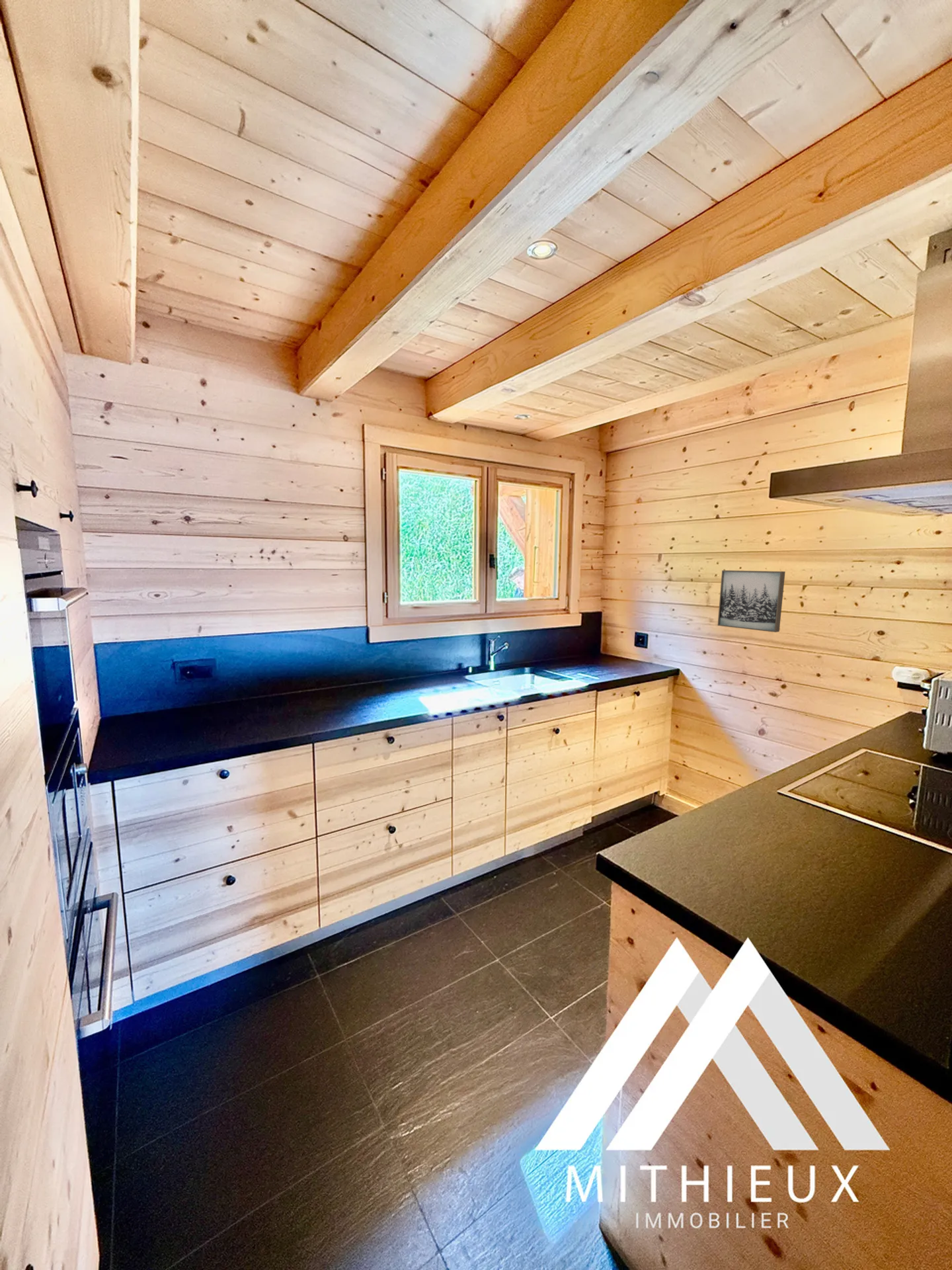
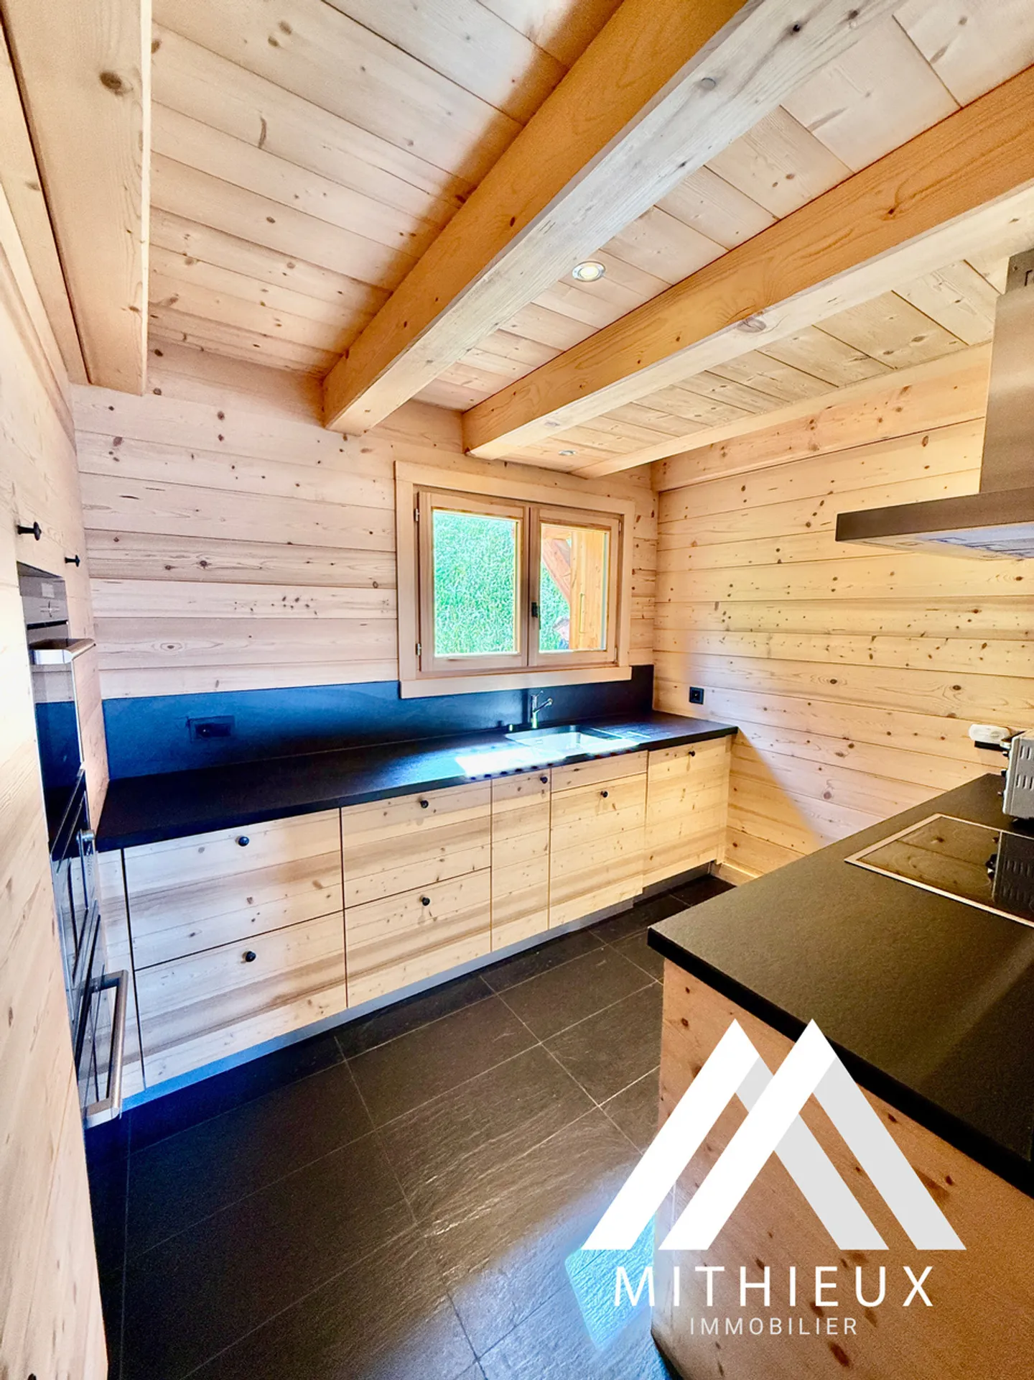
- wall art [717,570,786,633]
